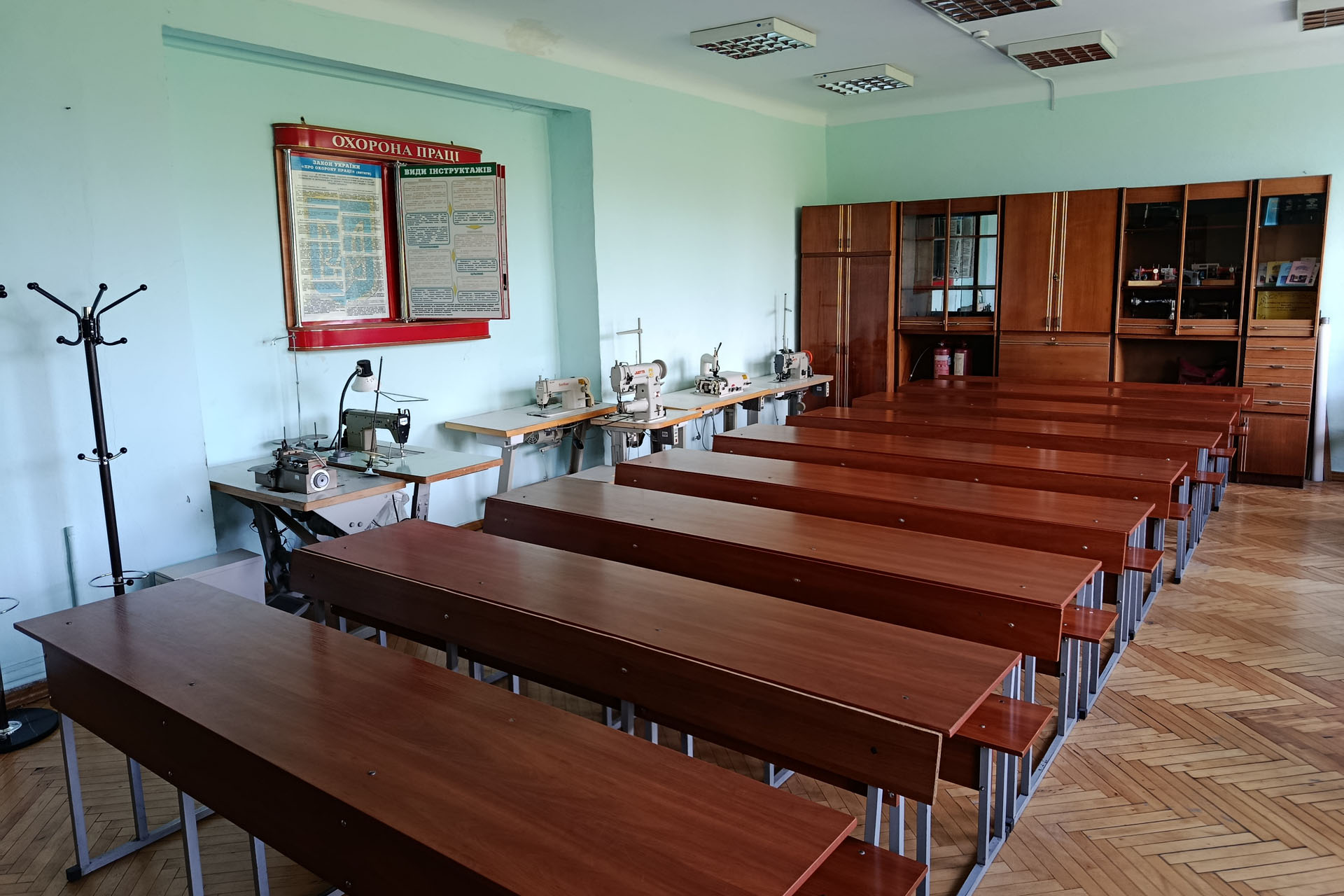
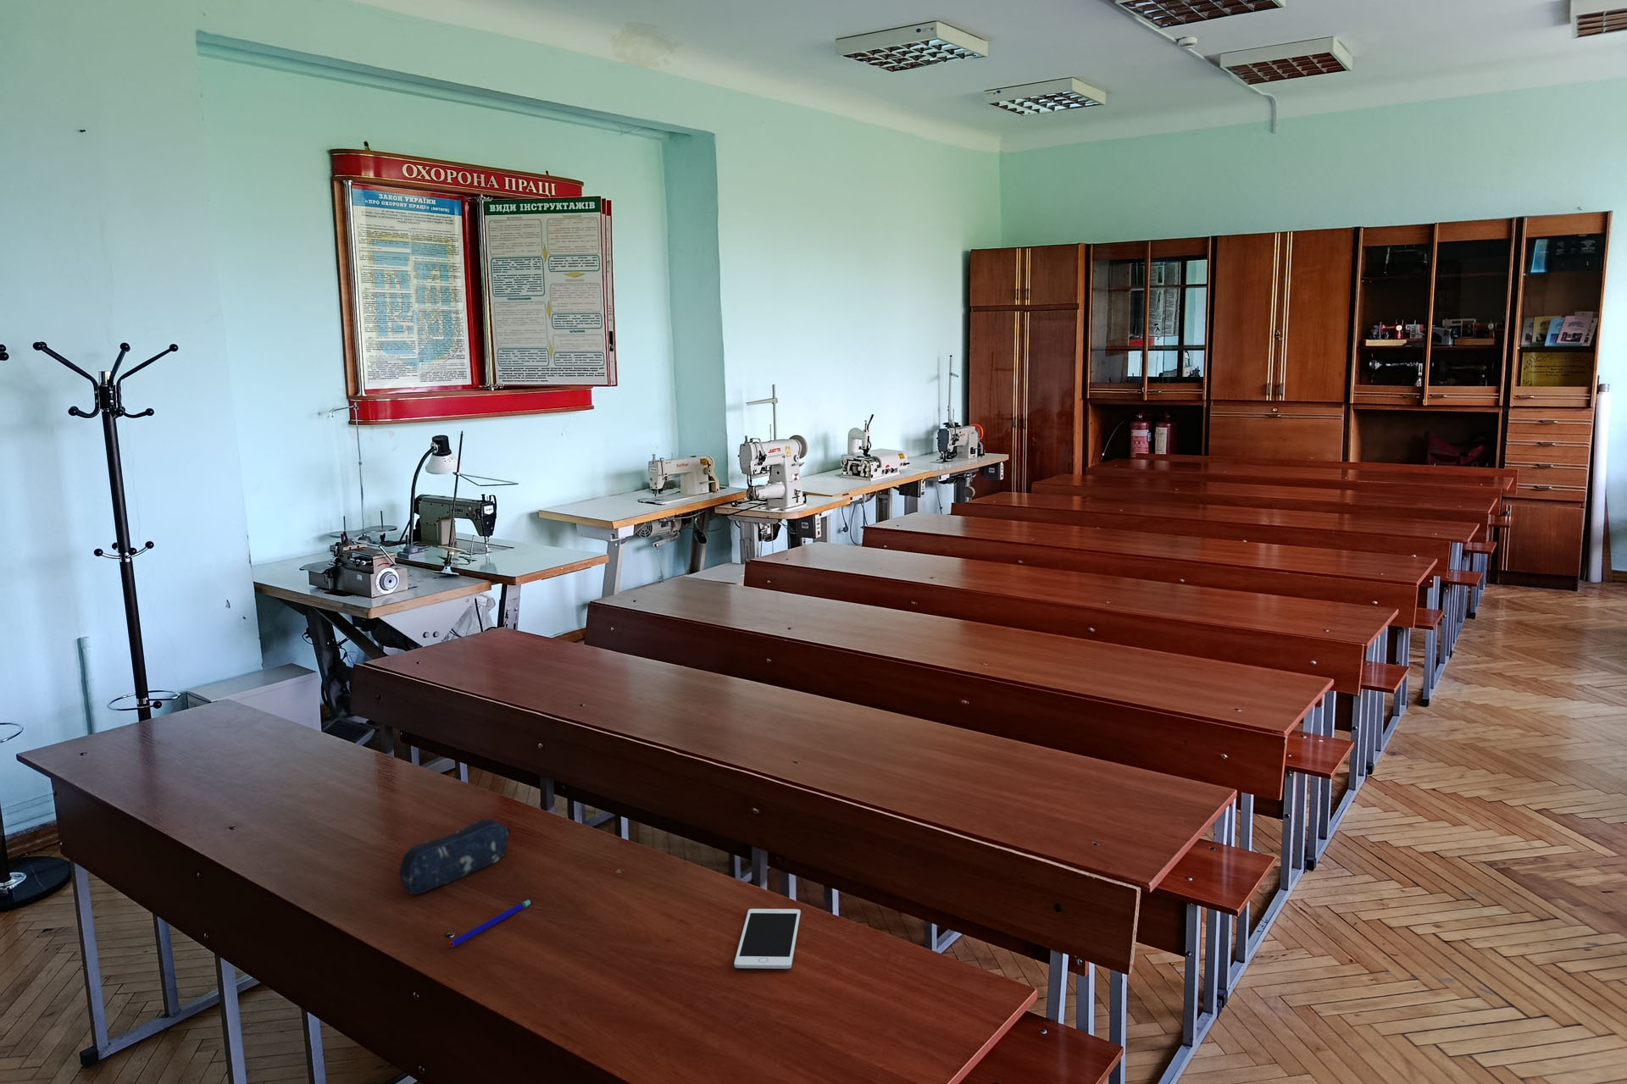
+ pen [449,899,533,948]
+ pencil case [398,818,512,895]
+ cell phone [732,907,801,970]
